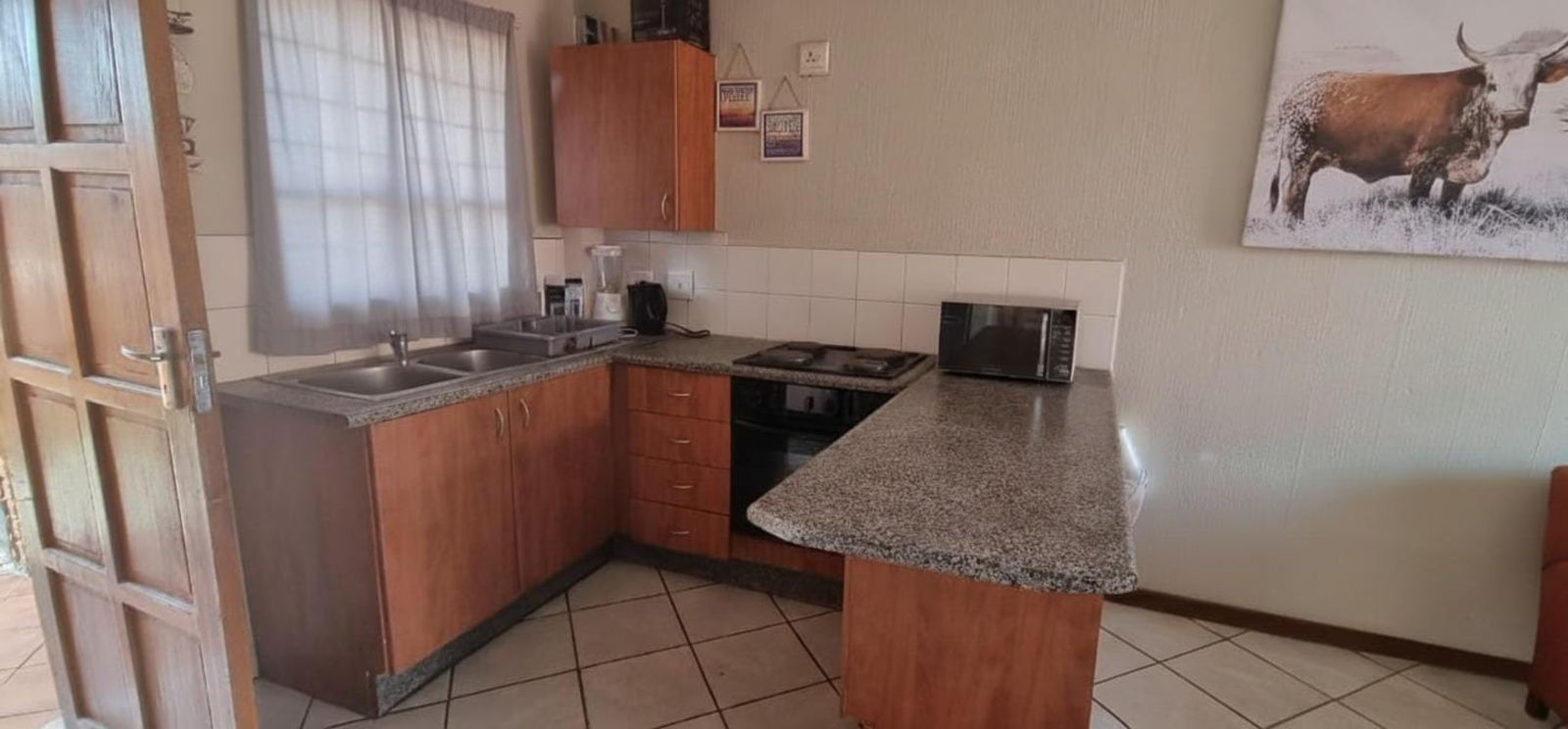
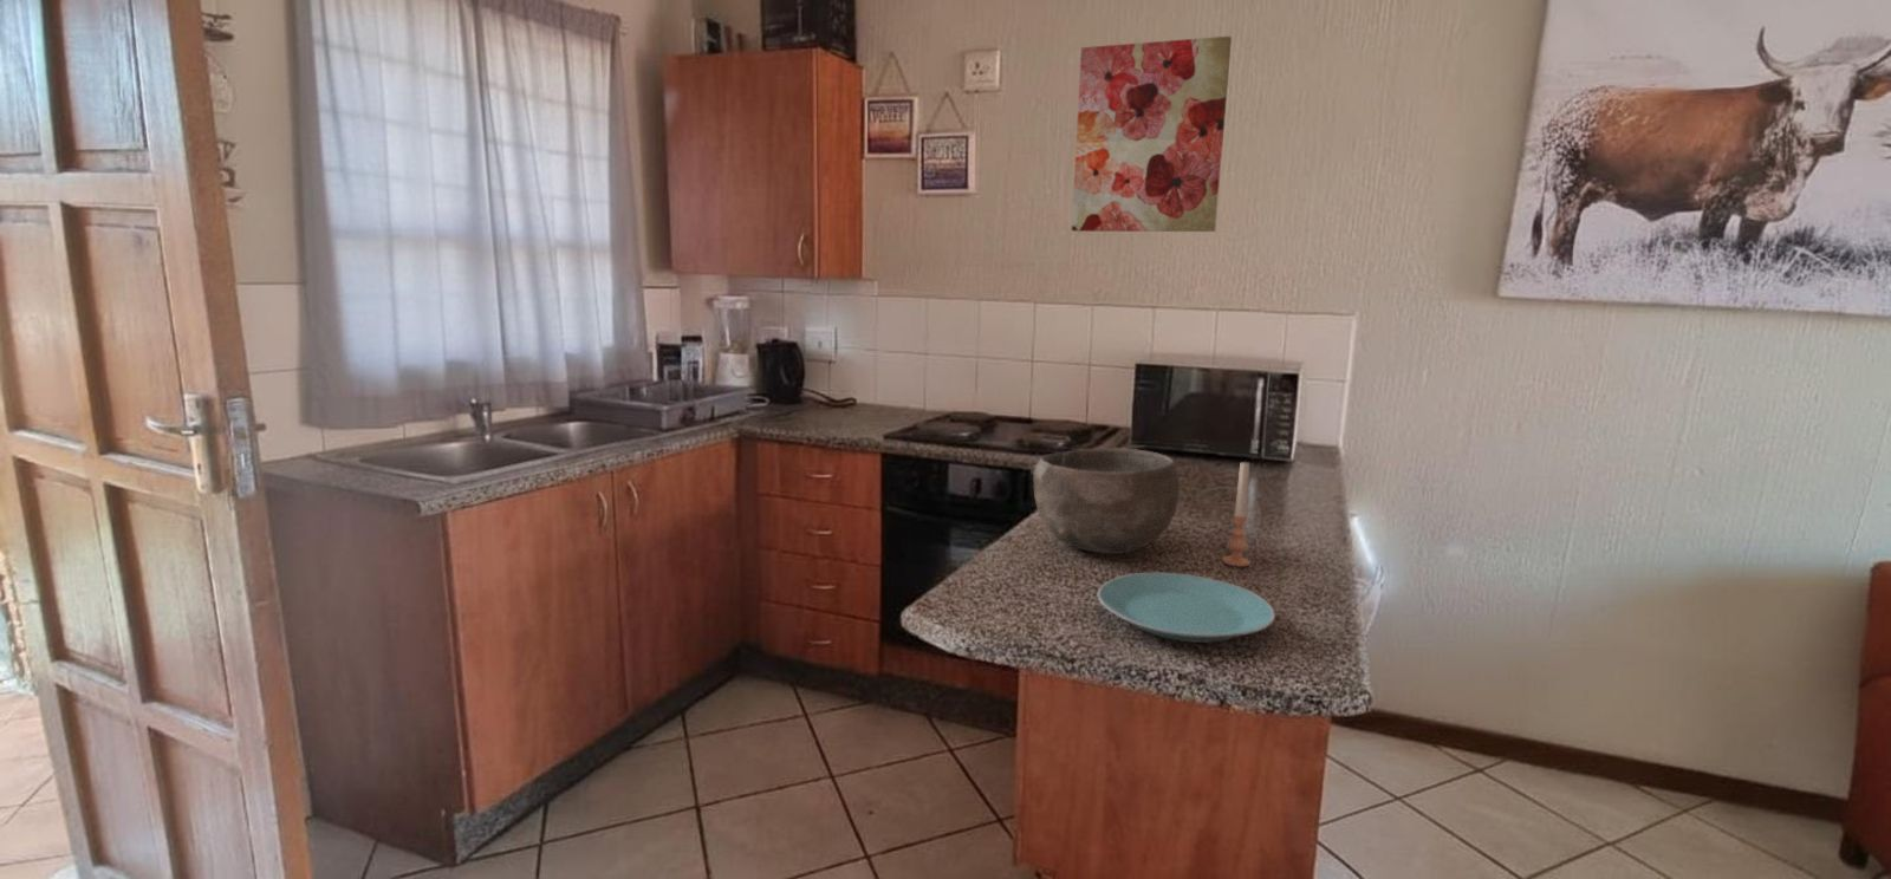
+ plate [1096,572,1276,644]
+ bowl [1030,447,1181,556]
+ wall art [1071,35,1233,233]
+ candle [1220,459,1251,568]
